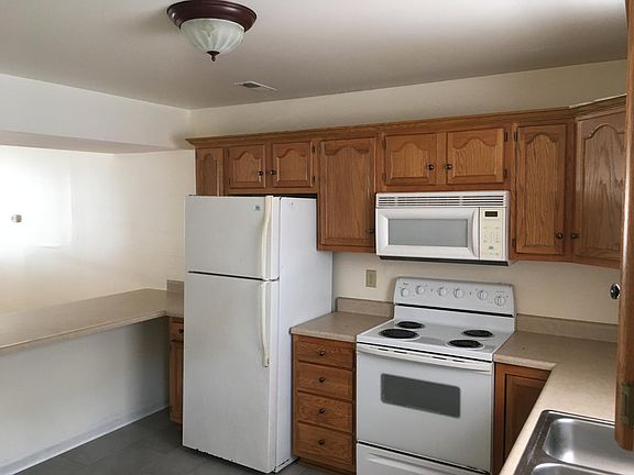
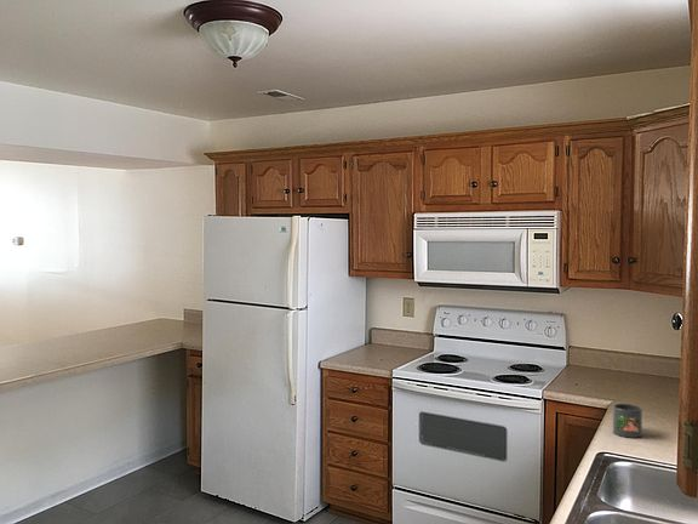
+ mug [612,403,643,439]
